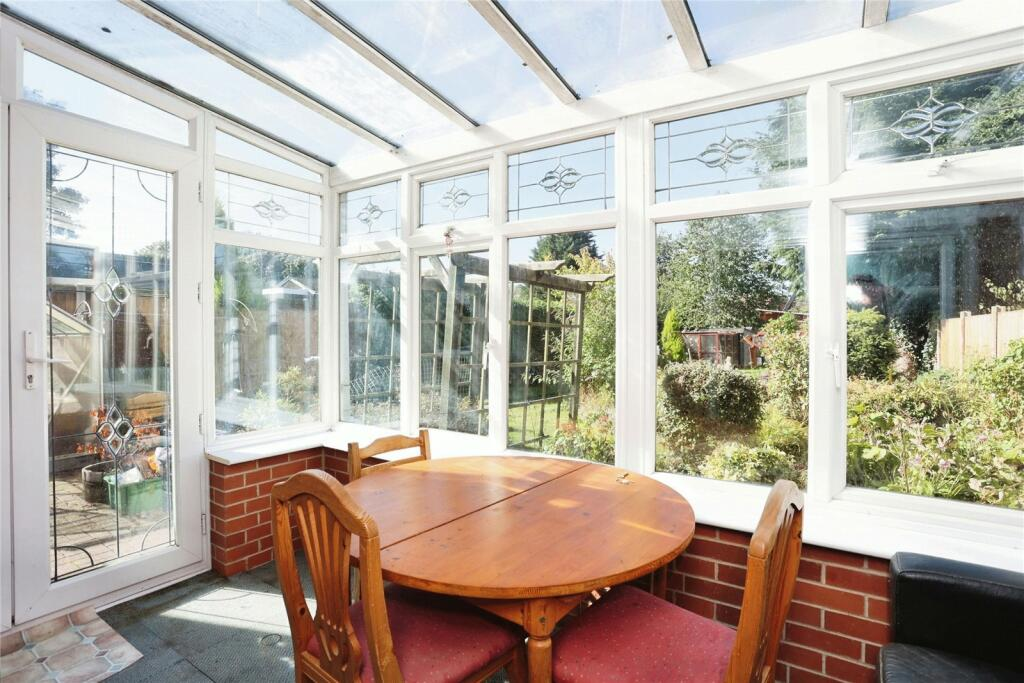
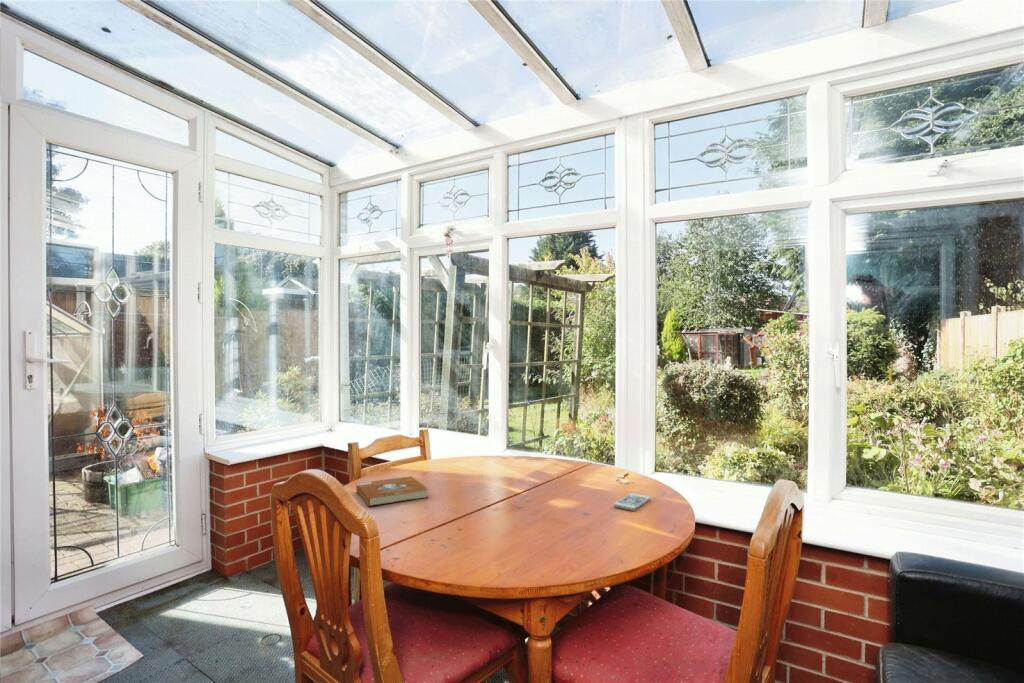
+ book [355,475,429,507]
+ smartphone [613,492,651,512]
